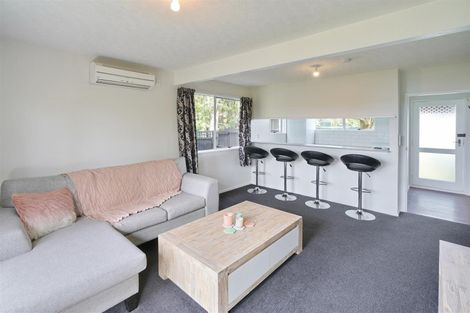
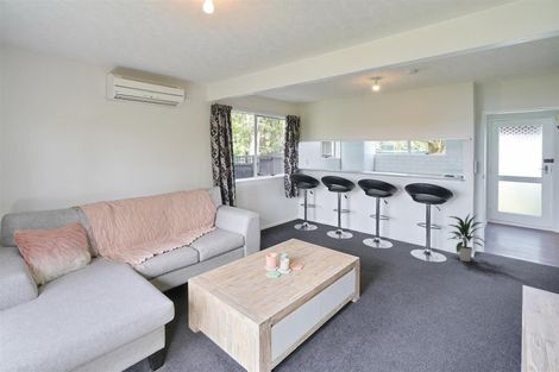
+ indoor plant [446,213,488,263]
